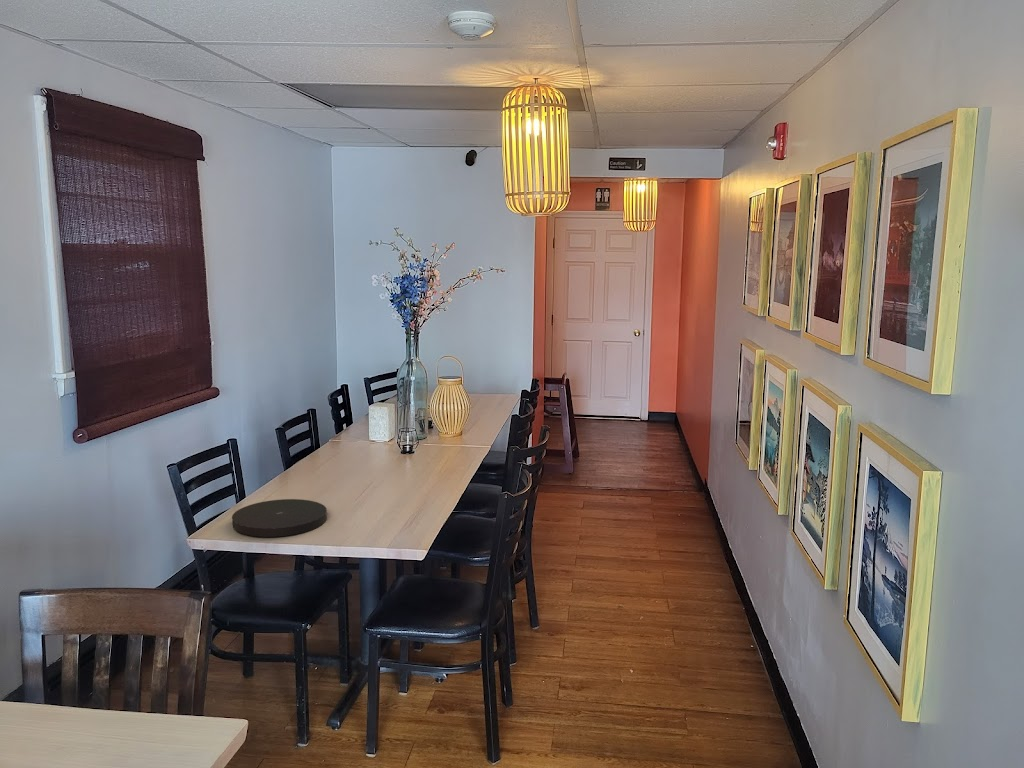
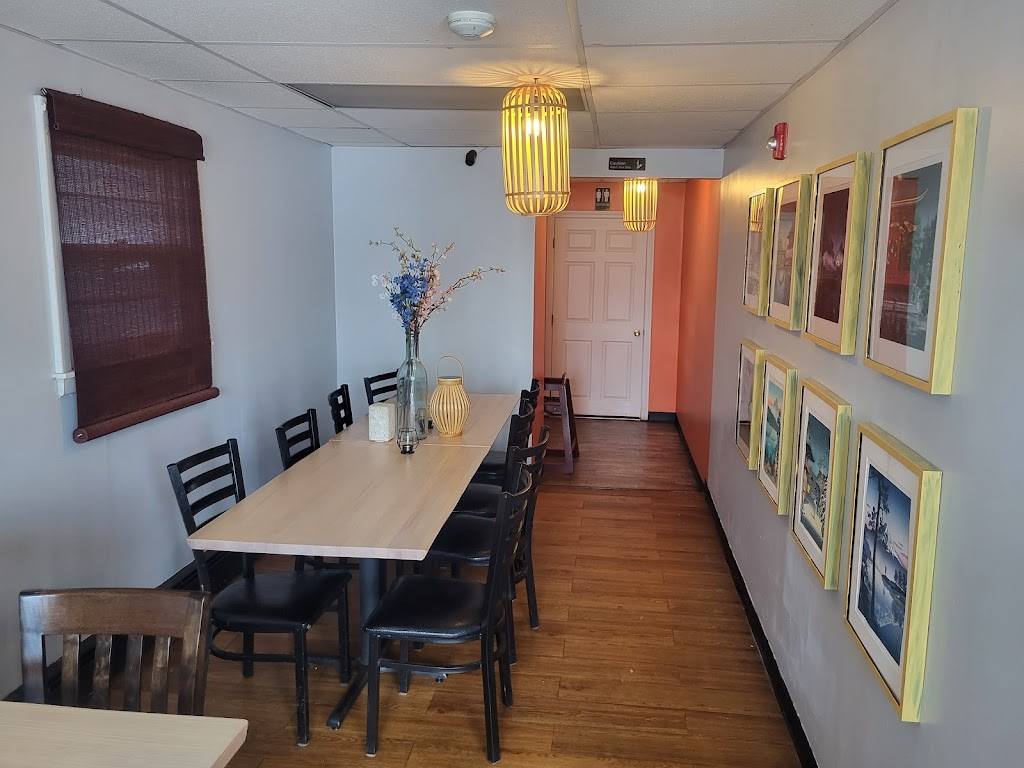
- plate [231,498,328,538]
